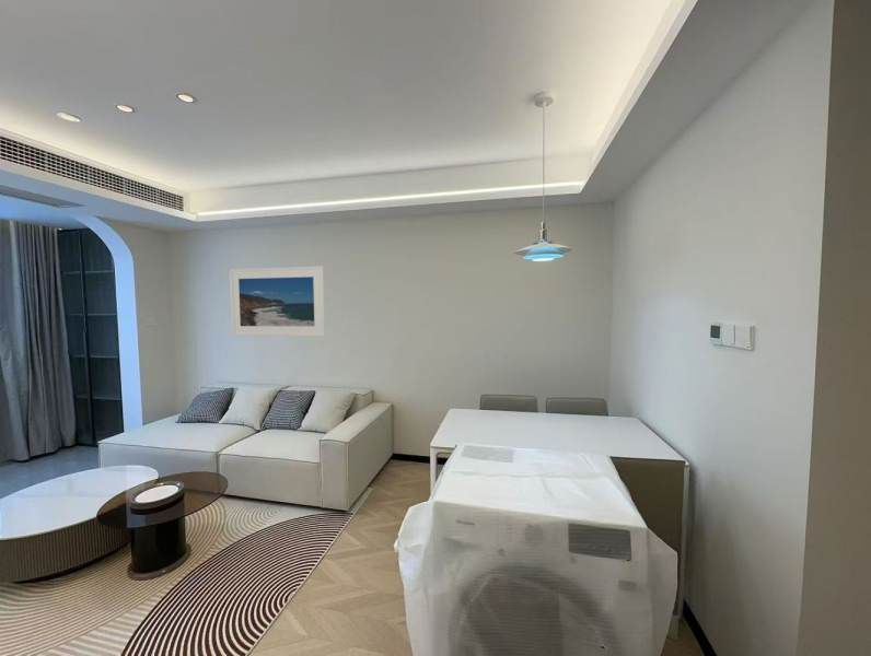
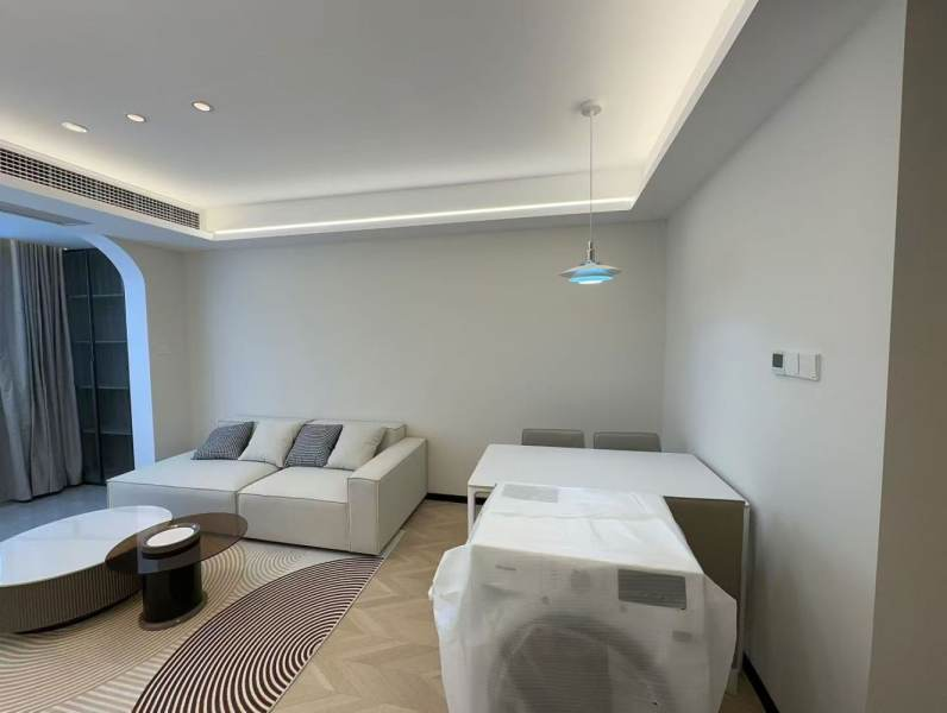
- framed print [229,266,326,338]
